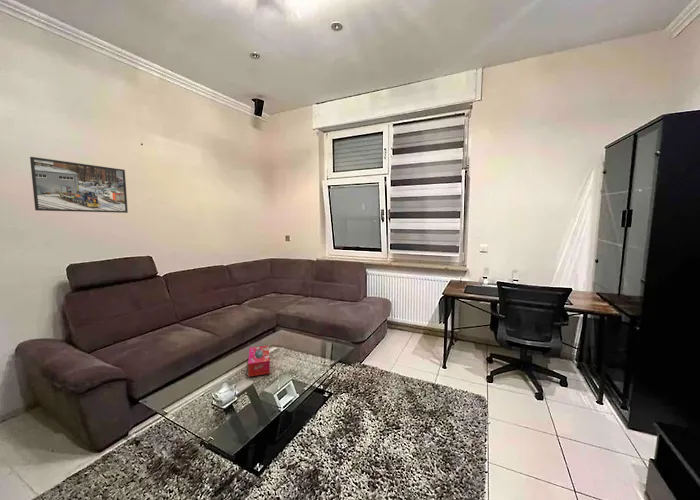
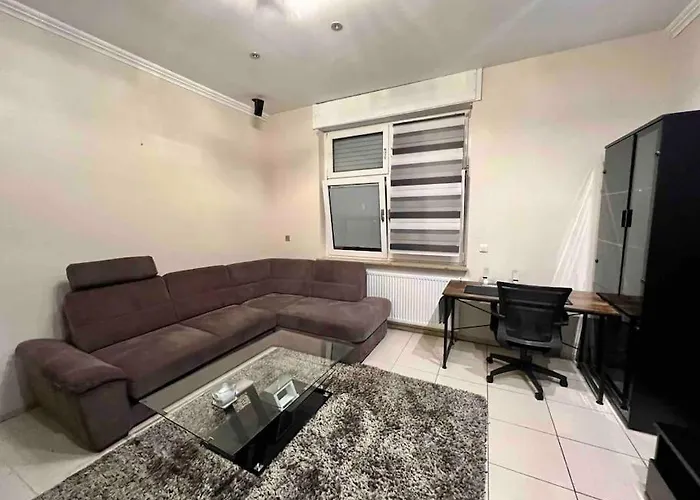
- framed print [29,156,129,214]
- tissue box [247,345,271,377]
